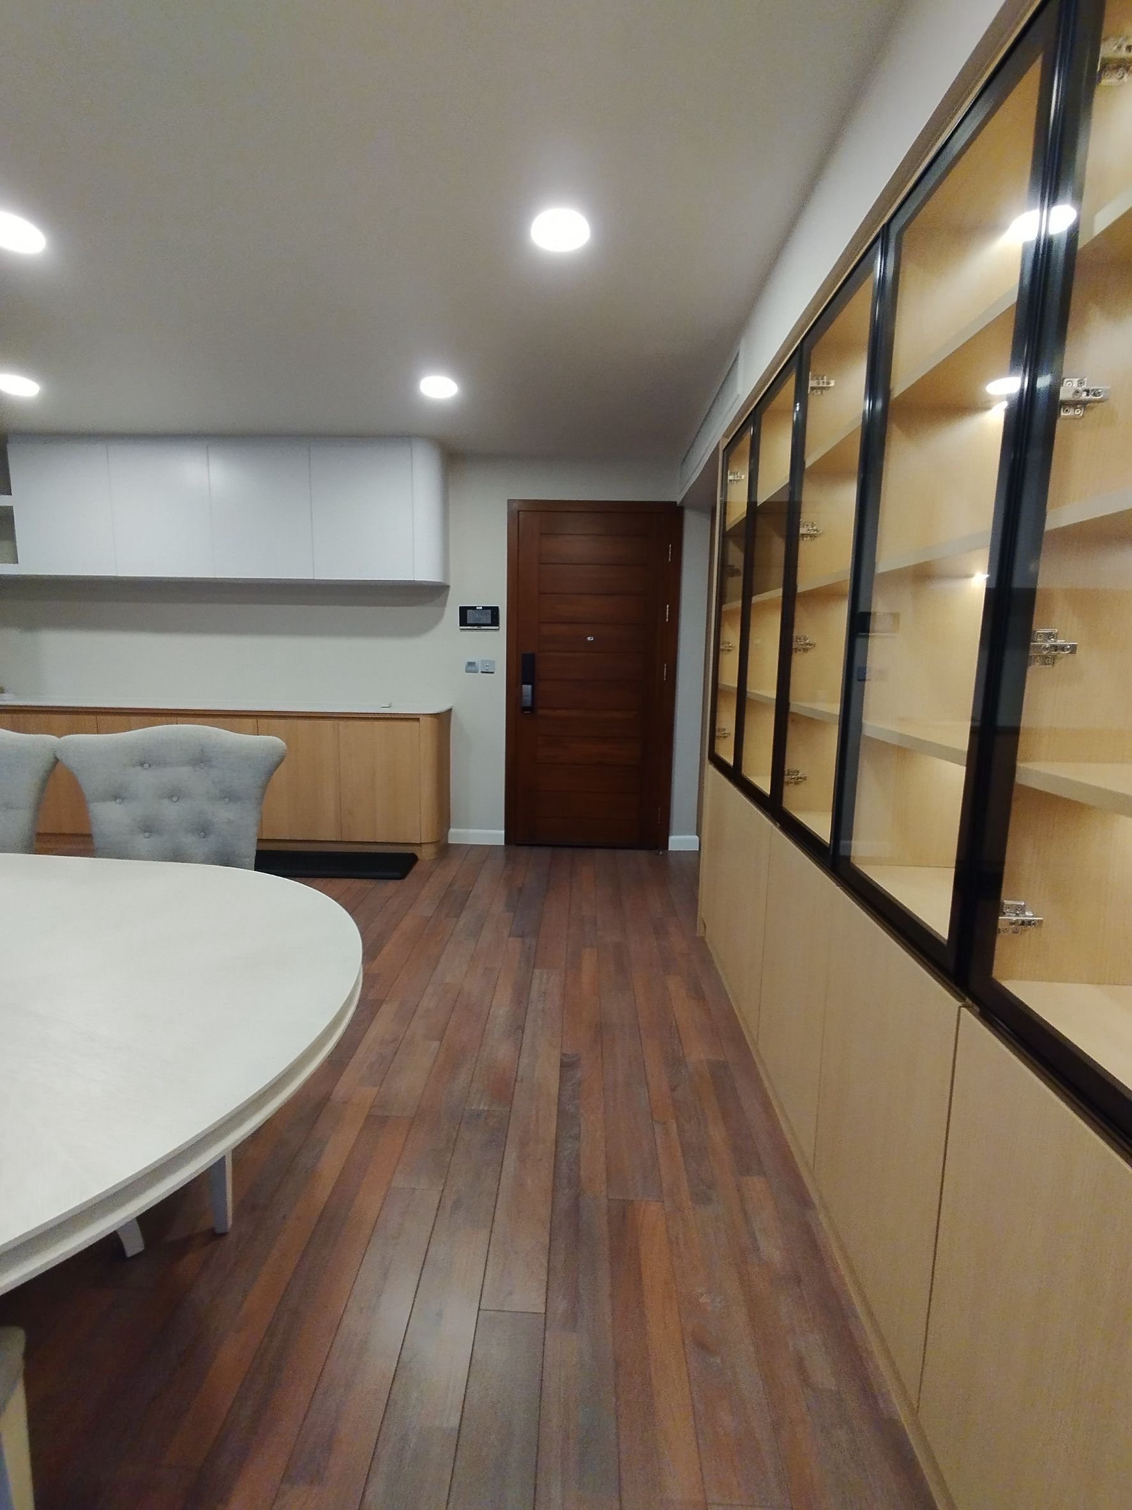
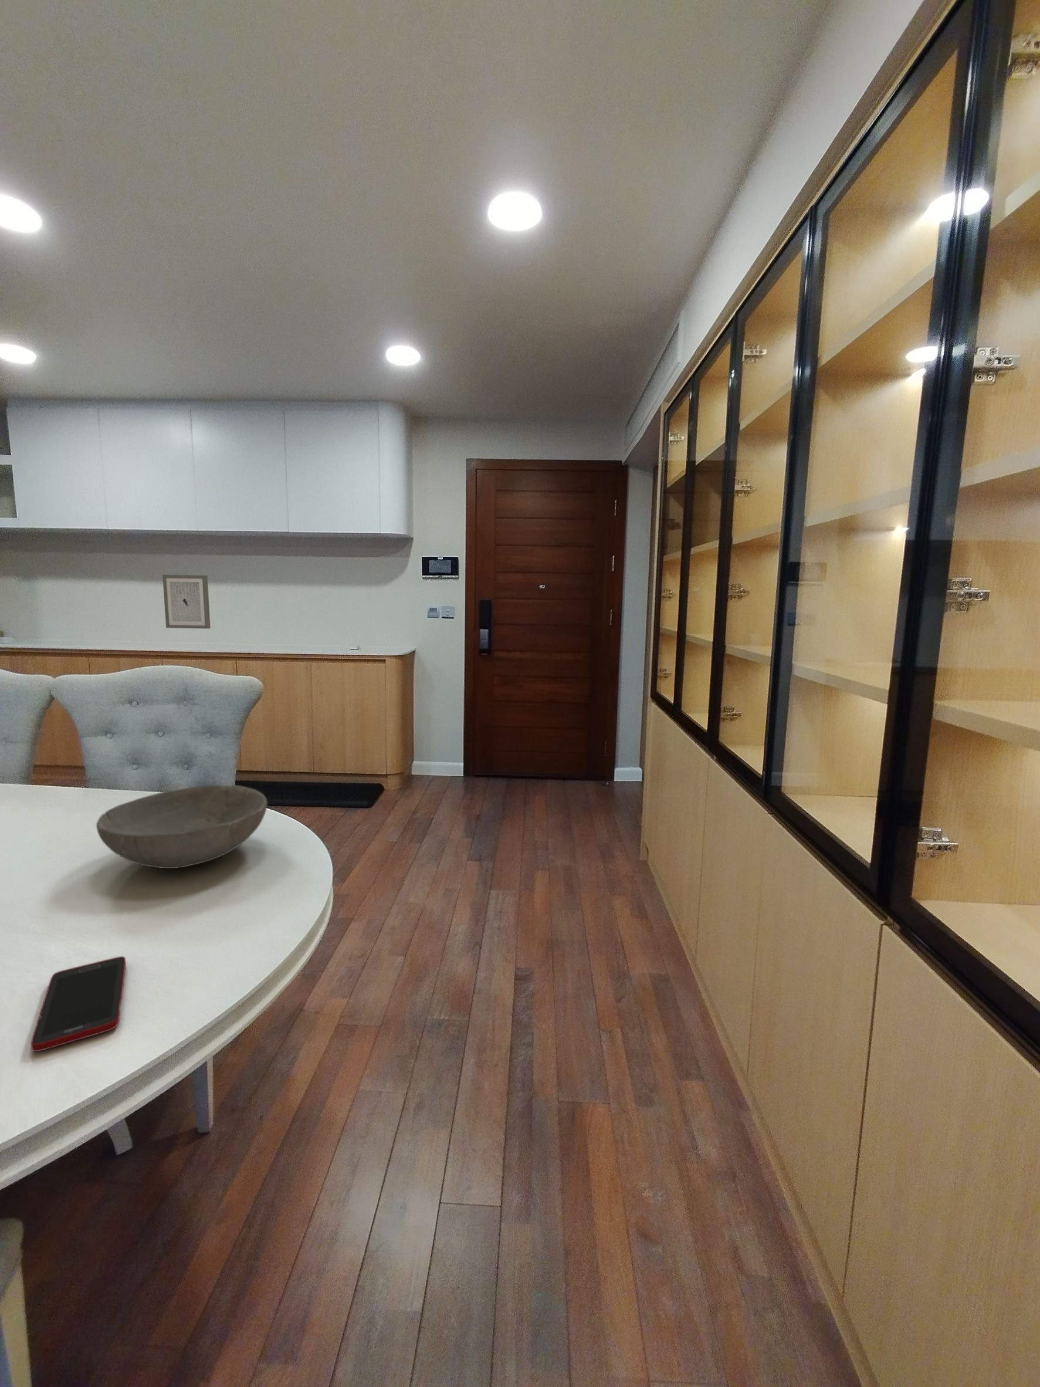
+ bowl [96,784,268,869]
+ wall art [162,574,211,629]
+ cell phone [31,956,127,1052]
